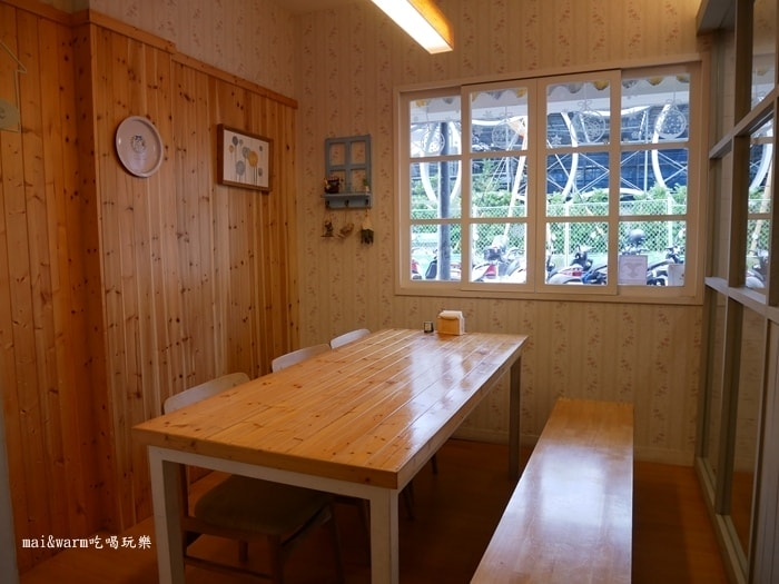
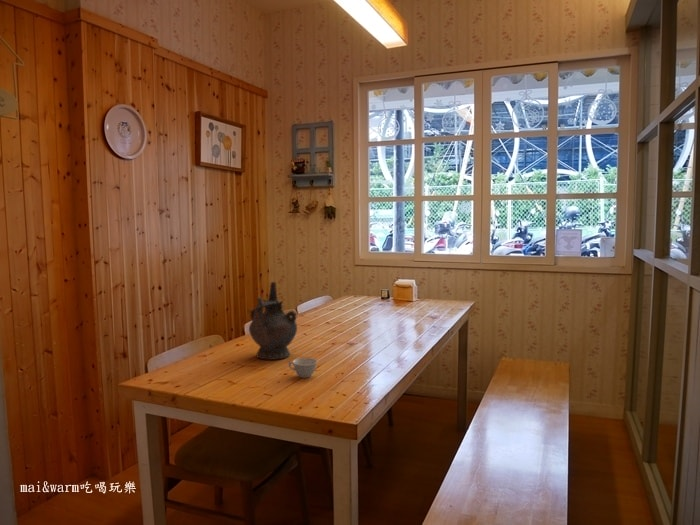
+ teacup [288,357,318,379]
+ ceremonial vessel [248,281,298,361]
